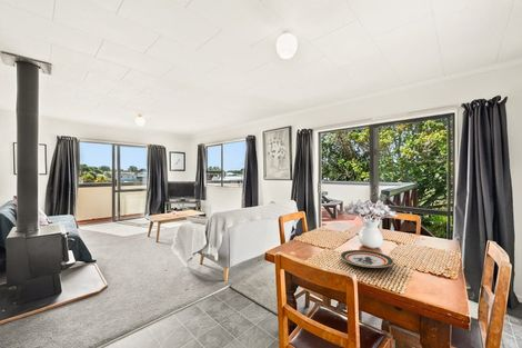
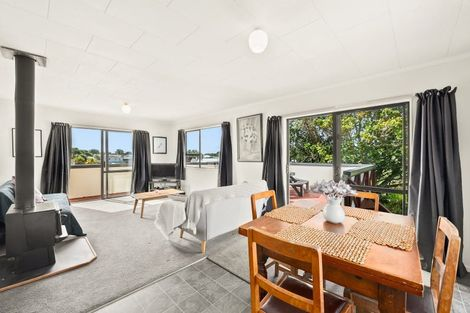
- plate [340,249,394,269]
